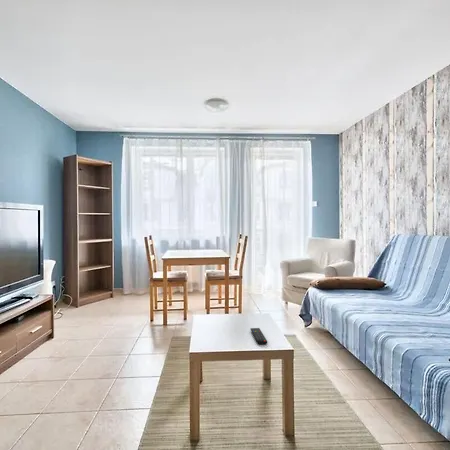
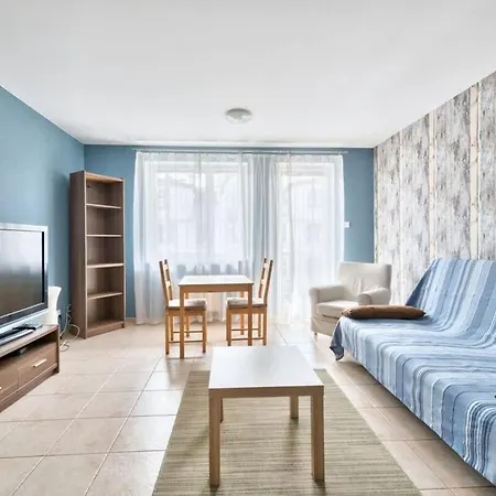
- remote control [250,327,268,346]
